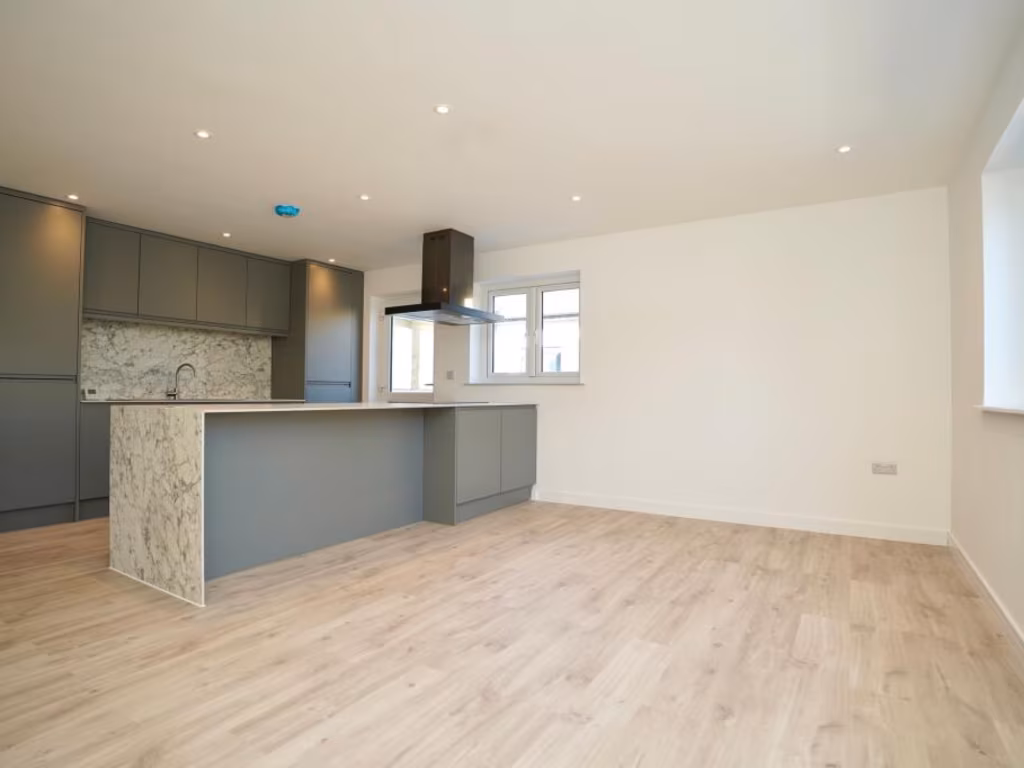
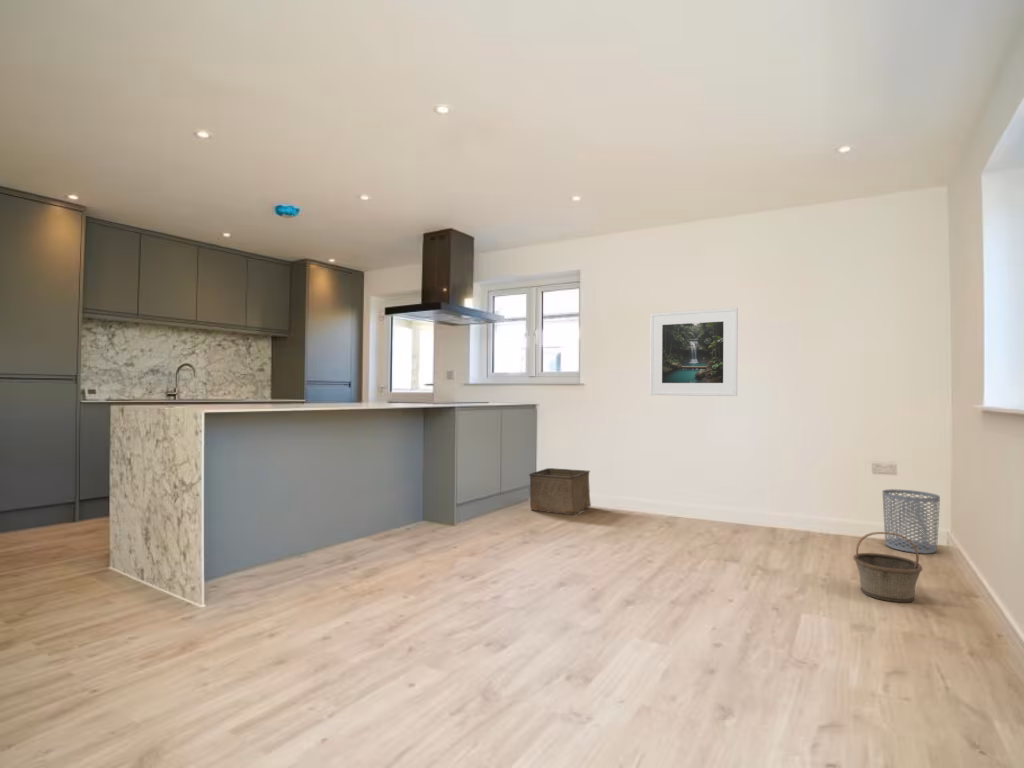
+ basket [852,531,924,603]
+ storage bin [528,467,592,516]
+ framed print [649,307,739,397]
+ waste bin [881,488,941,555]
